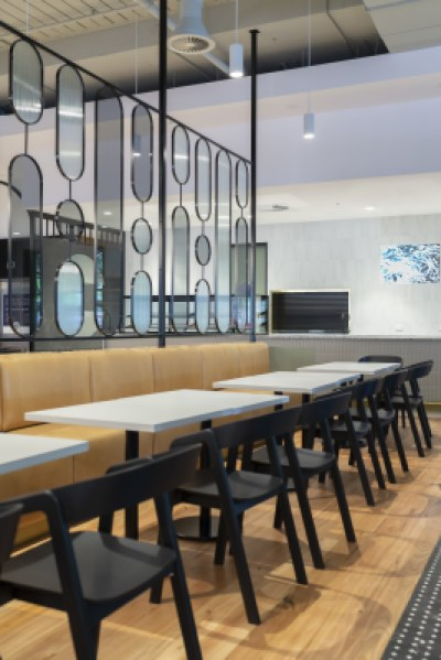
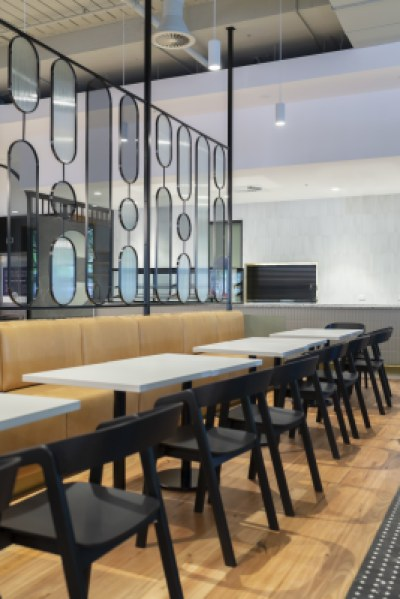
- wall art [379,242,441,285]
